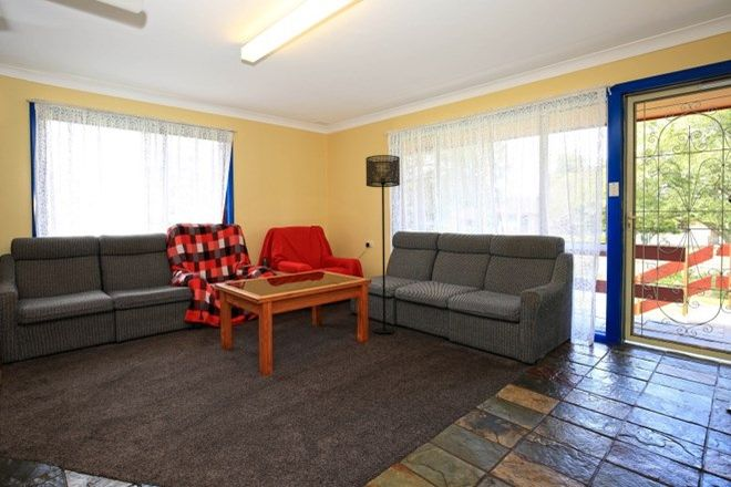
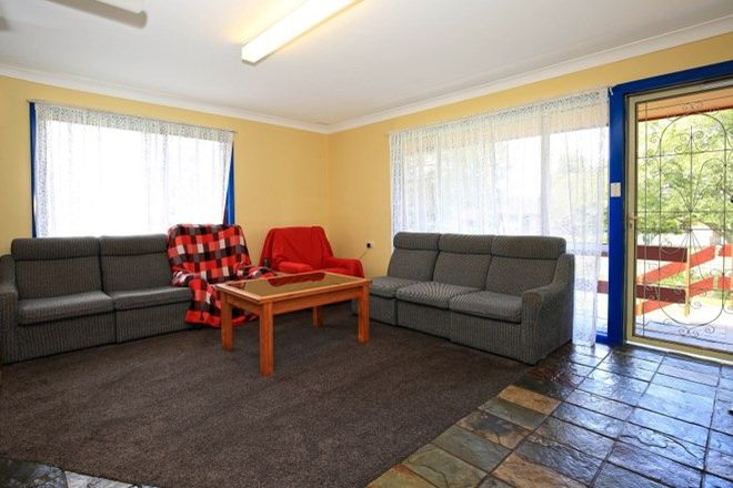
- floor lamp [364,154,401,334]
